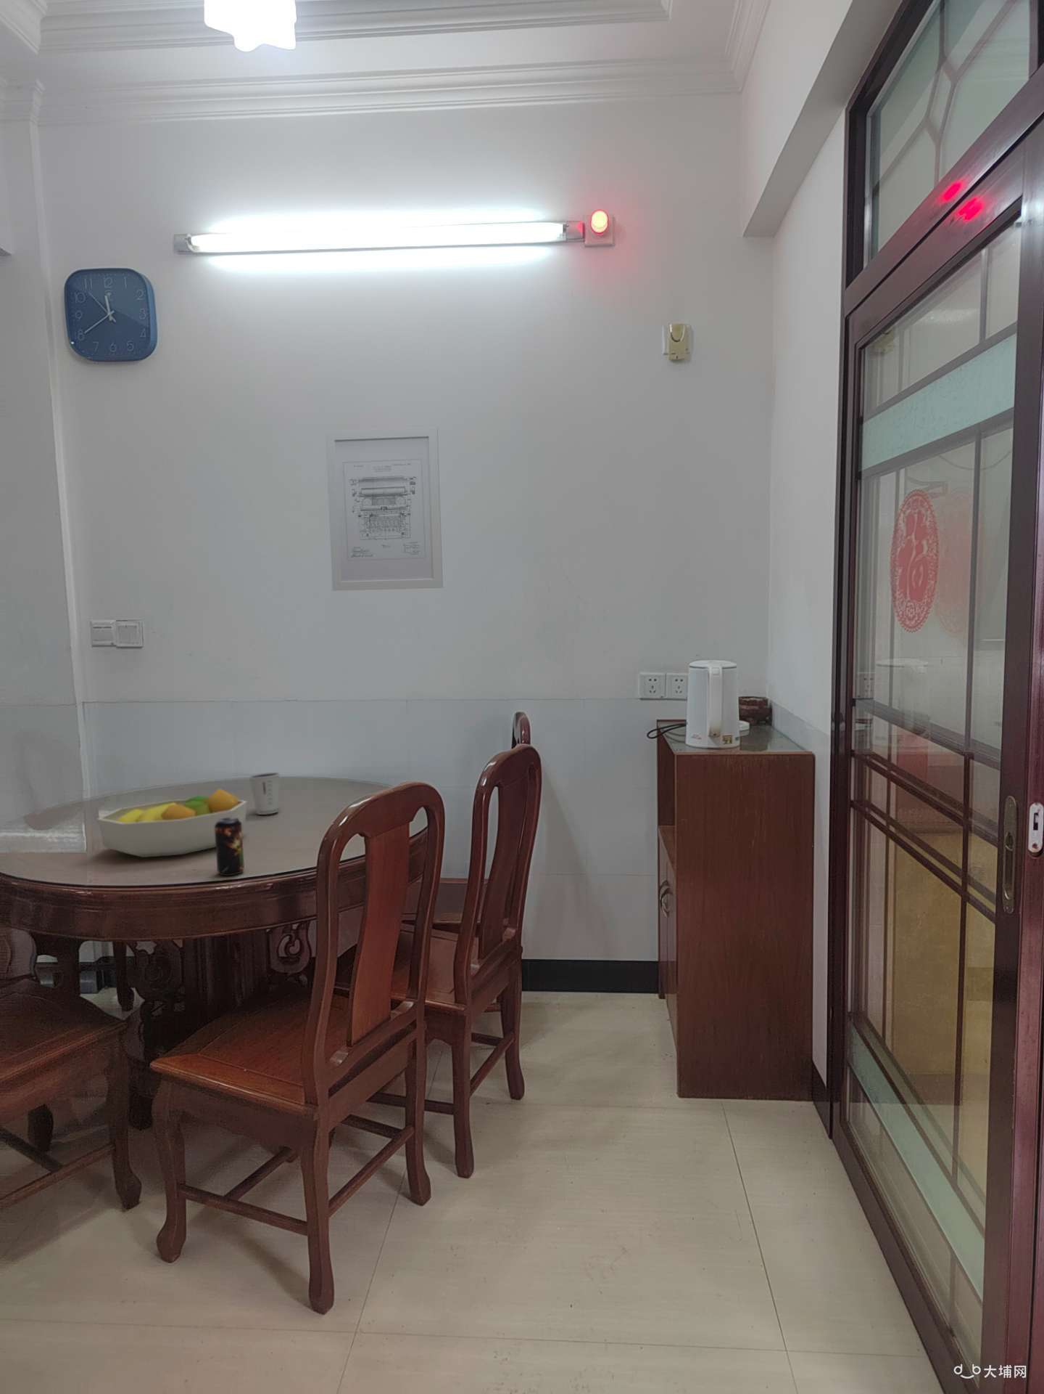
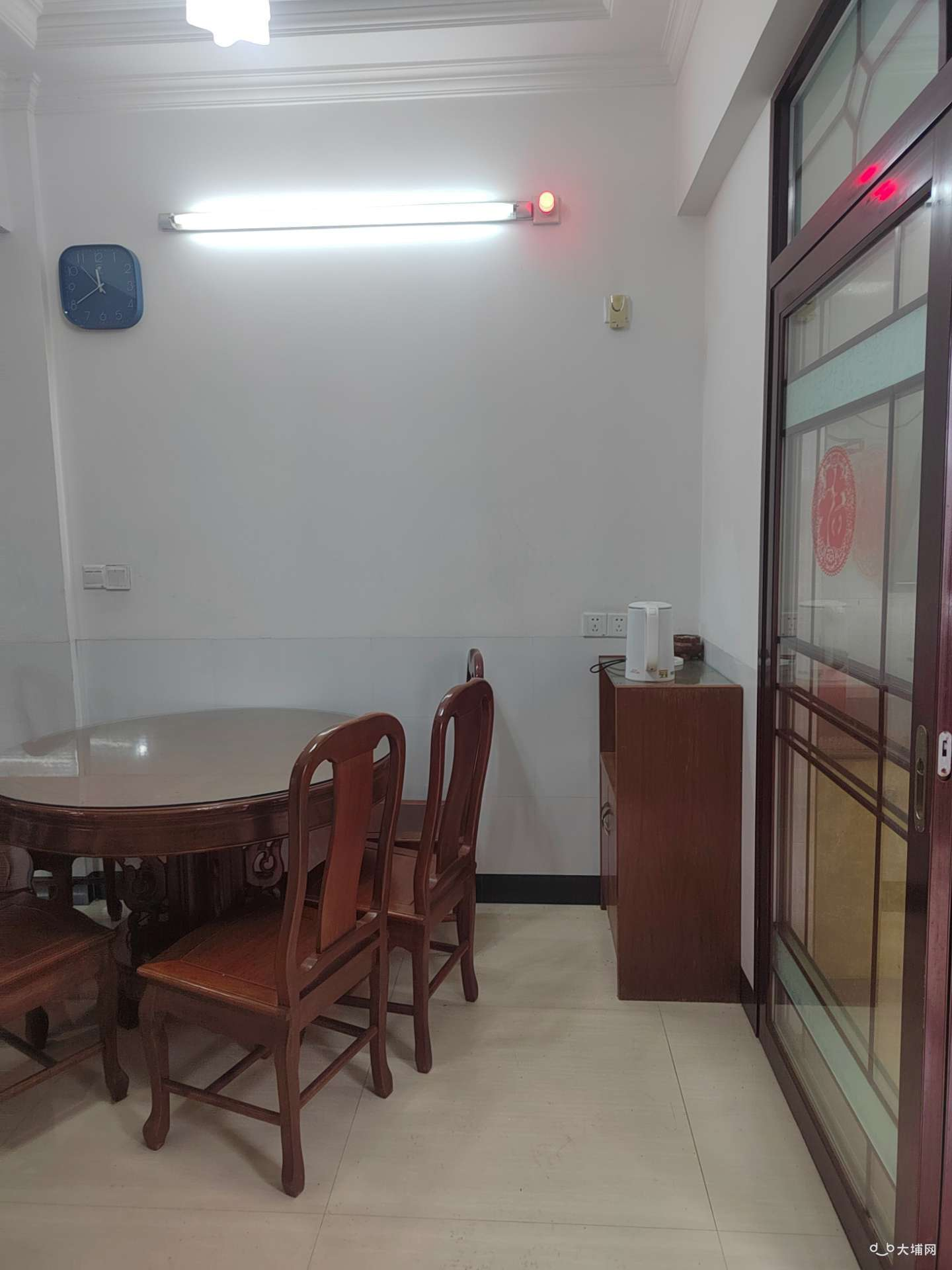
- dixie cup [248,772,281,816]
- wall art [325,426,444,592]
- beverage can [215,818,245,876]
- fruit bowl [97,788,248,858]
